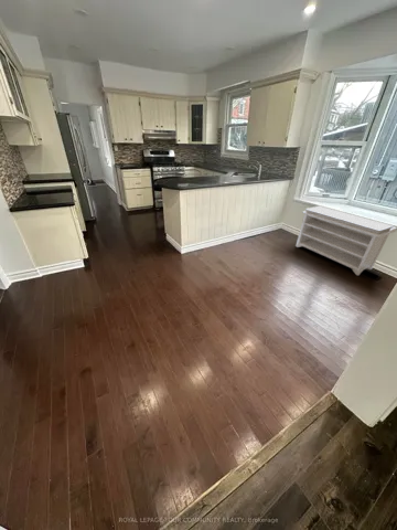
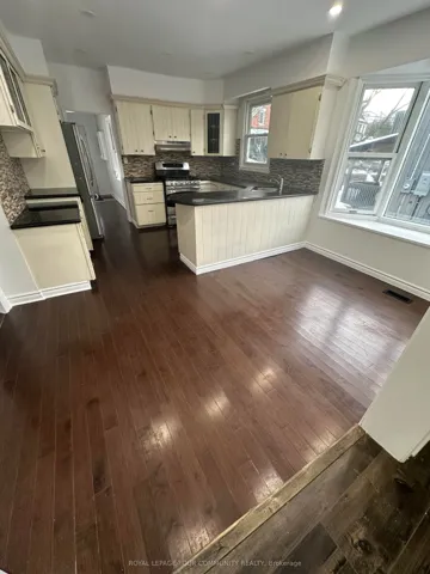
- bench [294,205,397,276]
